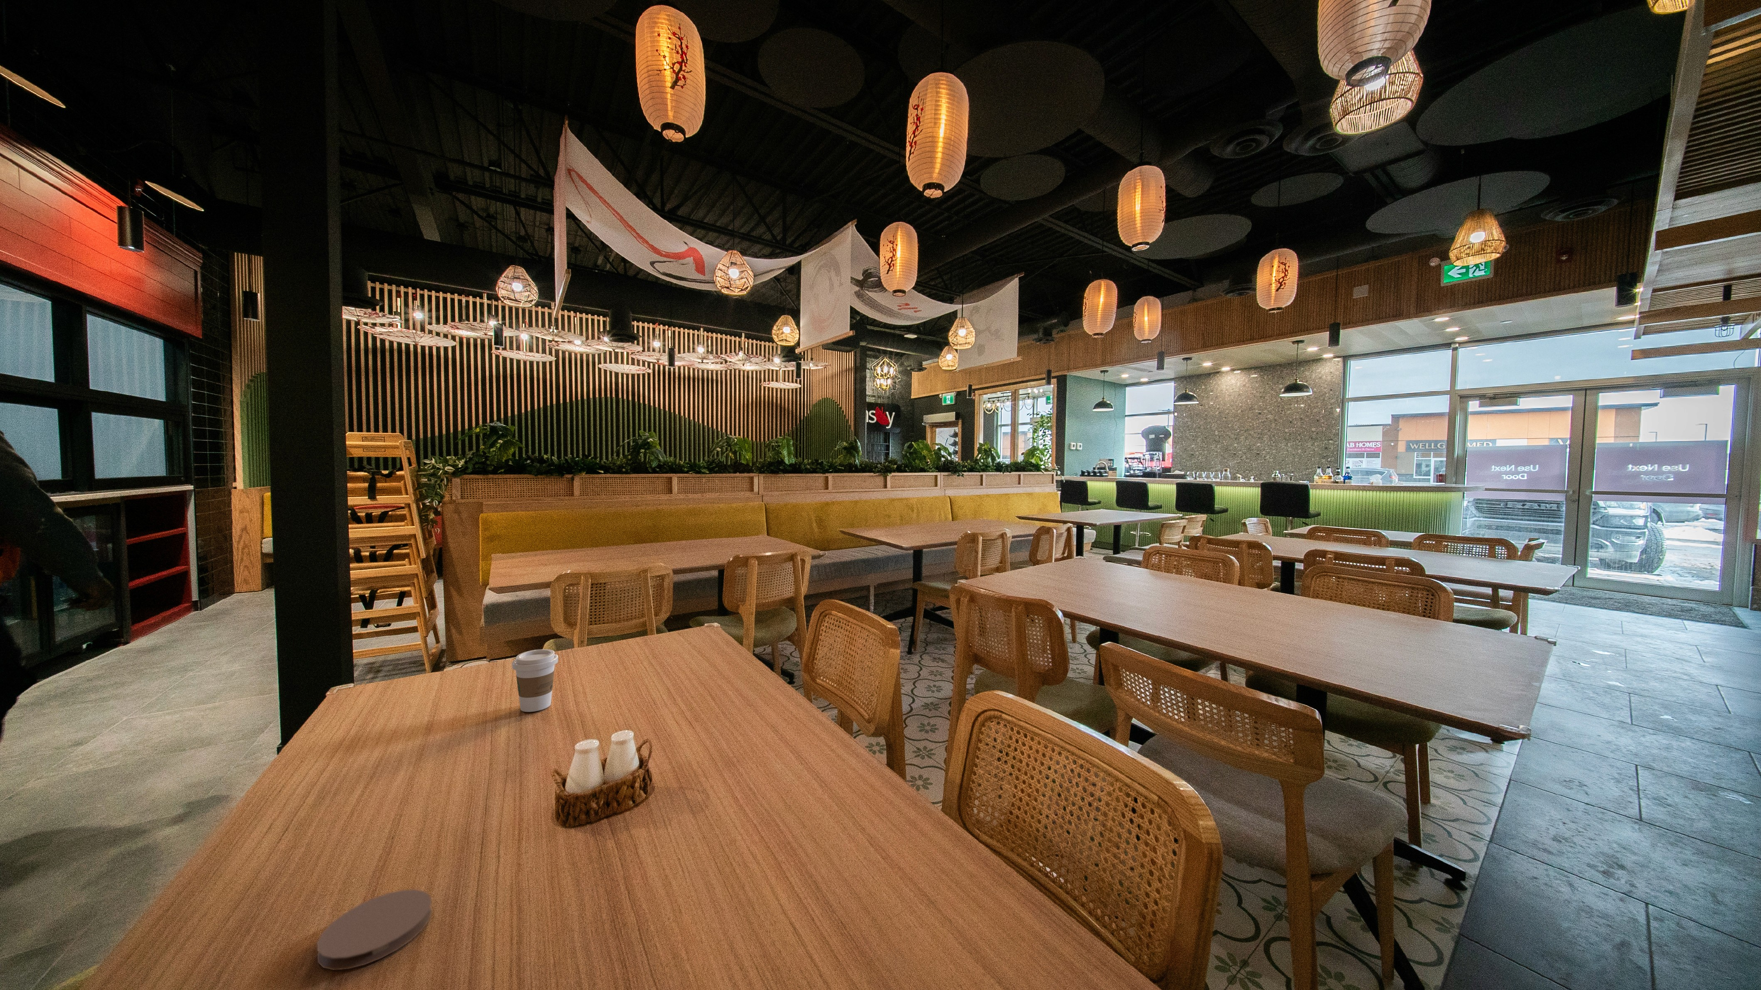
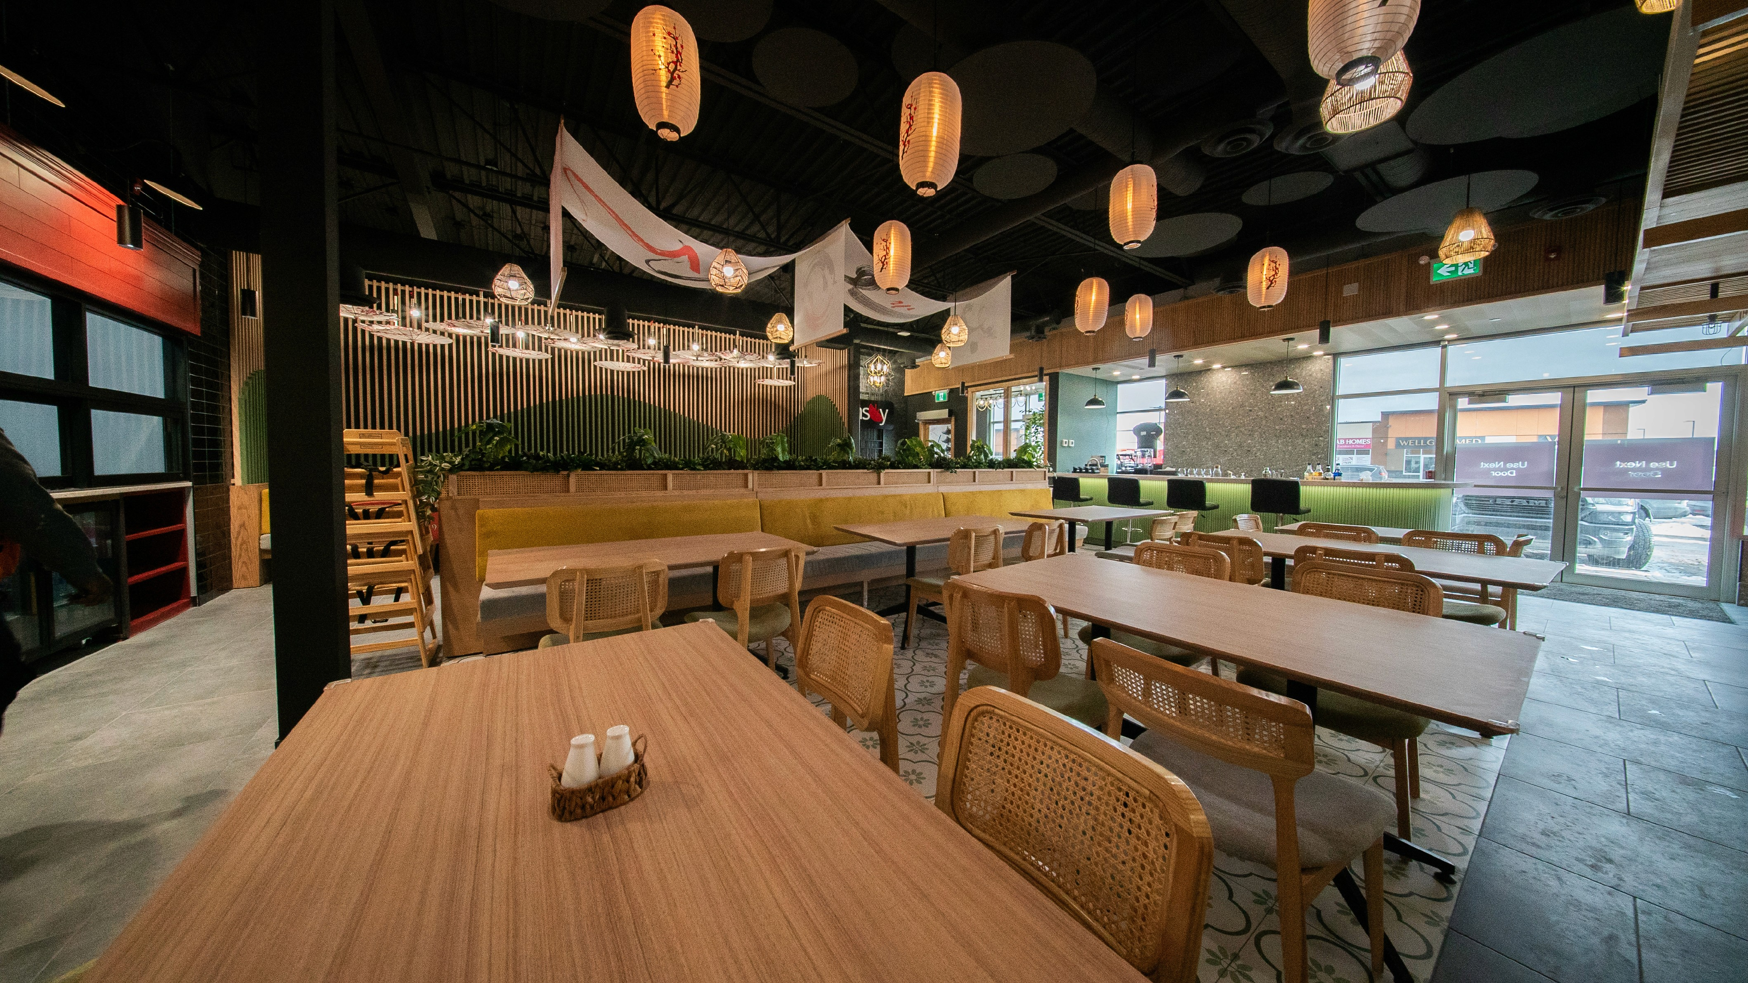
- coffee cup [512,649,559,712]
- coaster [317,888,432,971]
